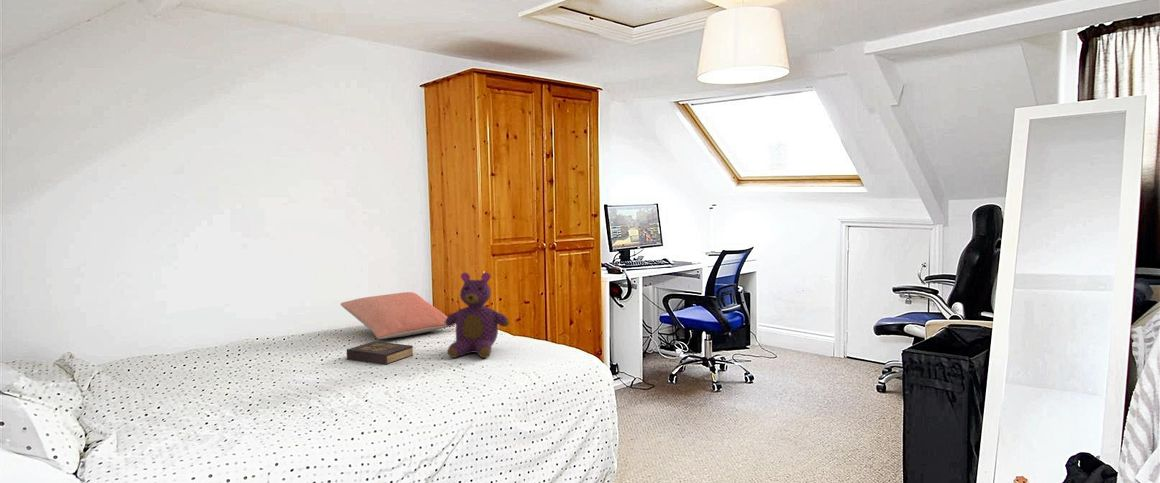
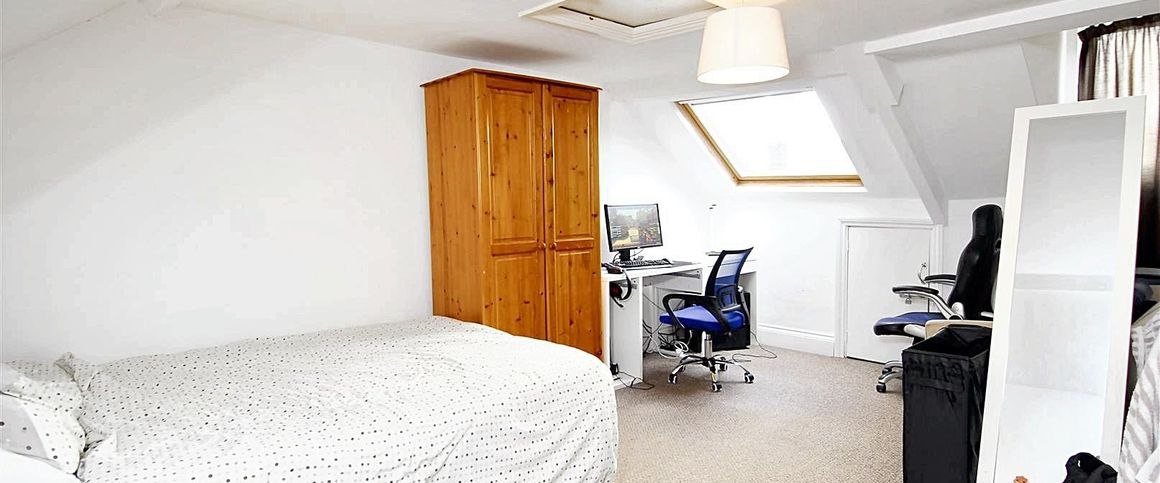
- teddy bear [445,271,510,359]
- hardback book [346,340,414,366]
- pillow [340,291,456,340]
